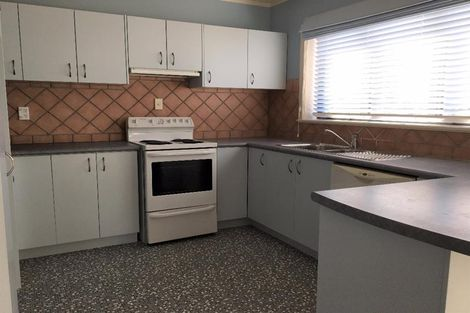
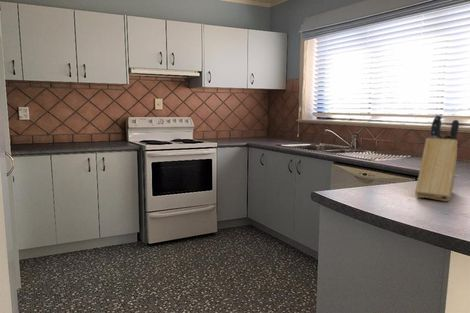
+ knife block [415,114,460,202]
